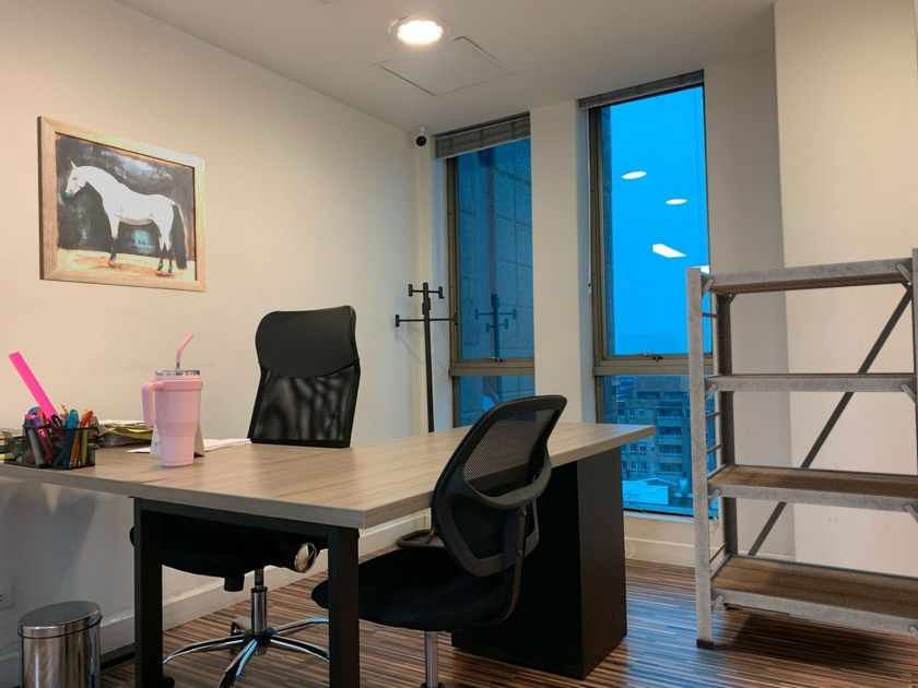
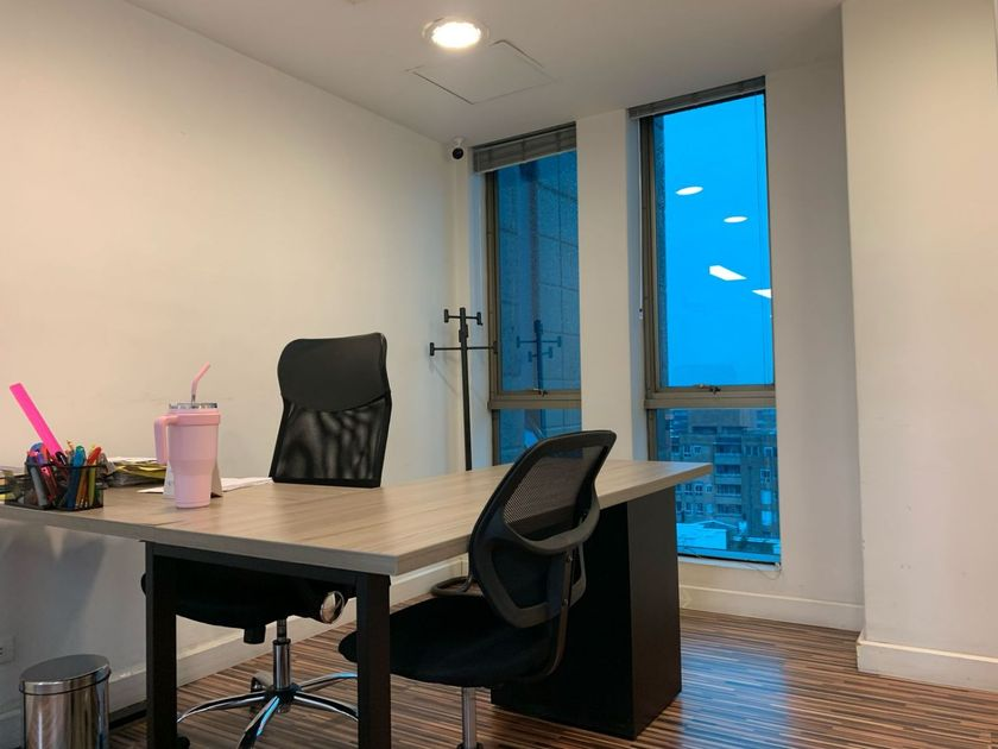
- wall art [36,115,208,293]
- shelving unit [685,247,918,651]
